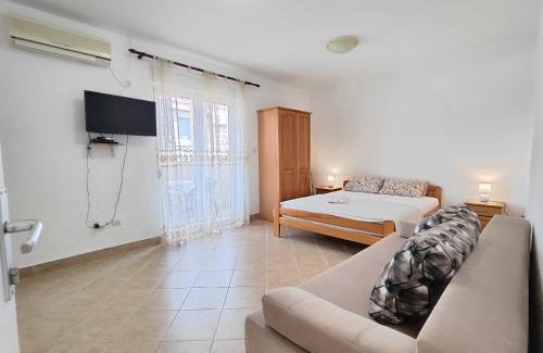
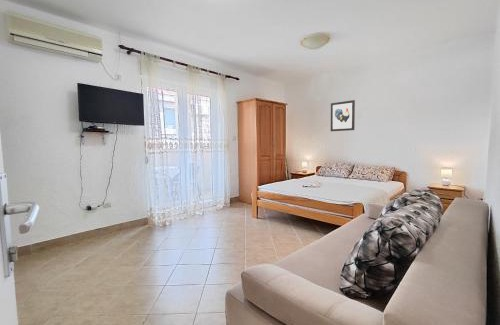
+ wall art [330,99,356,132]
